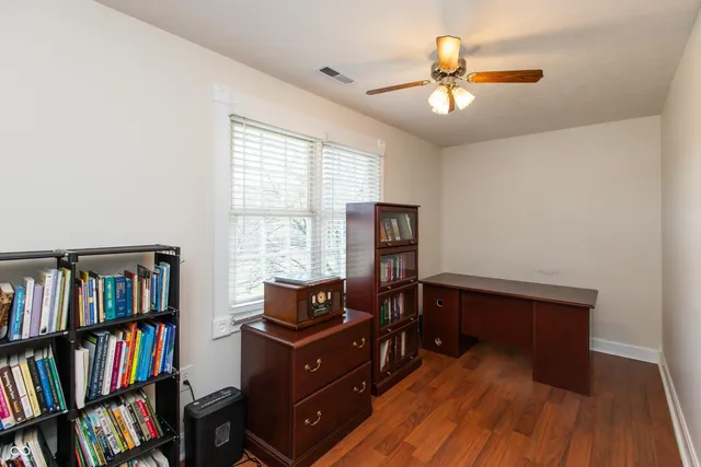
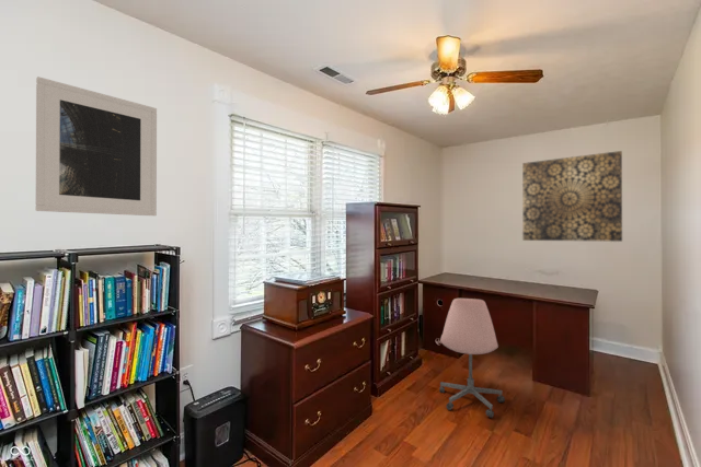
+ wall art [521,150,623,243]
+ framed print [35,75,158,217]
+ office chair [438,297,506,419]
